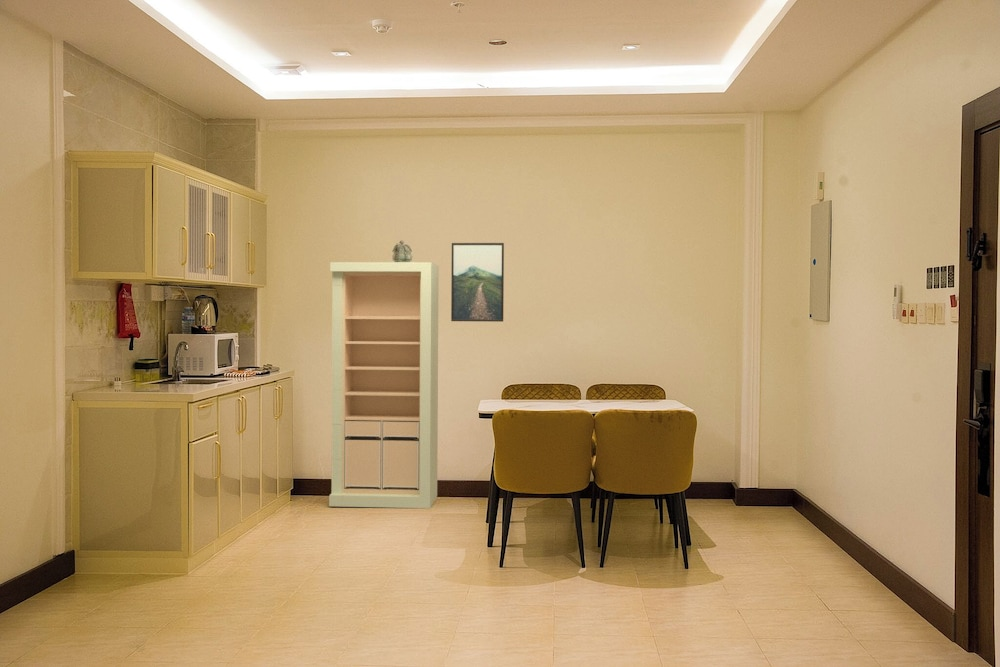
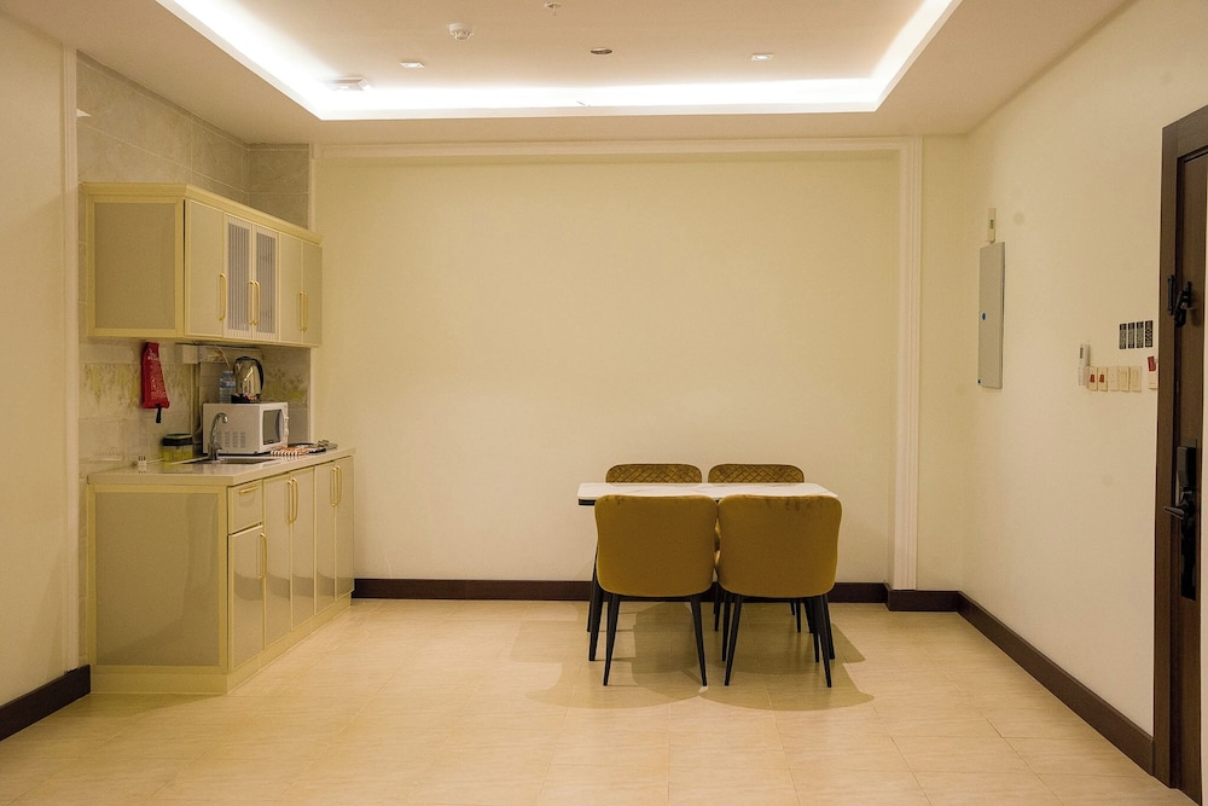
- storage cabinet [328,261,440,509]
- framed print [450,242,505,323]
- decorative box [391,240,413,262]
